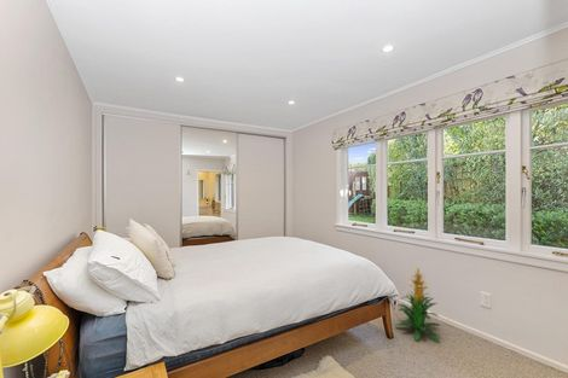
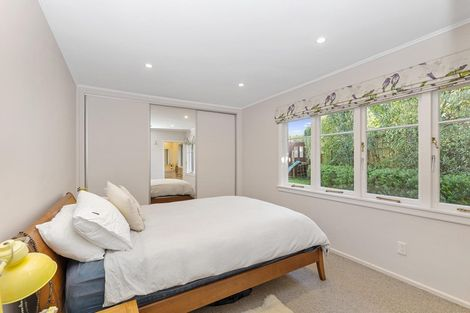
- indoor plant [394,266,442,343]
